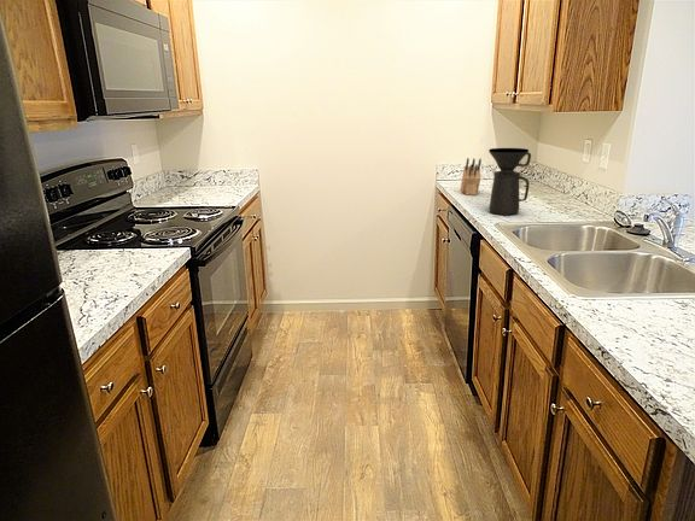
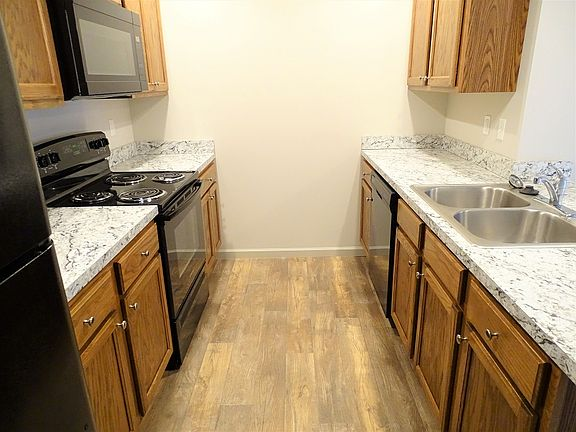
- knife block [460,157,483,197]
- coffee maker [487,147,532,216]
